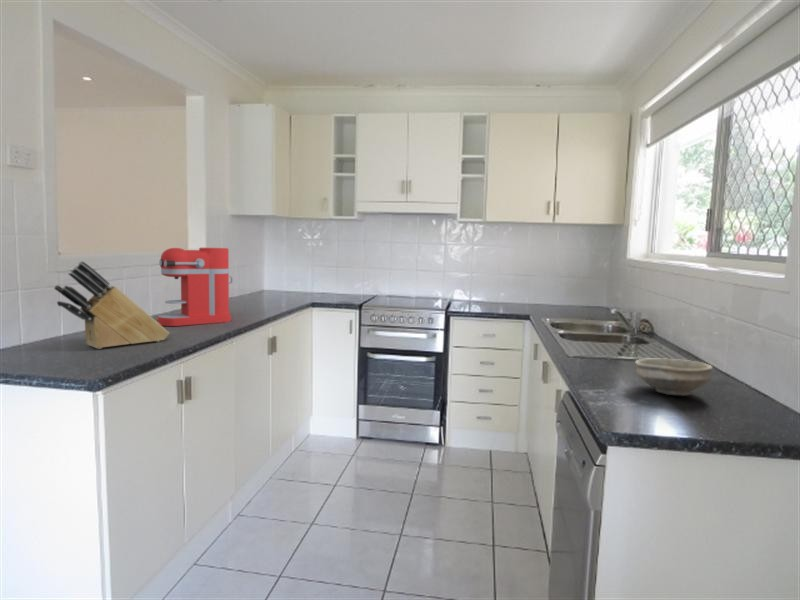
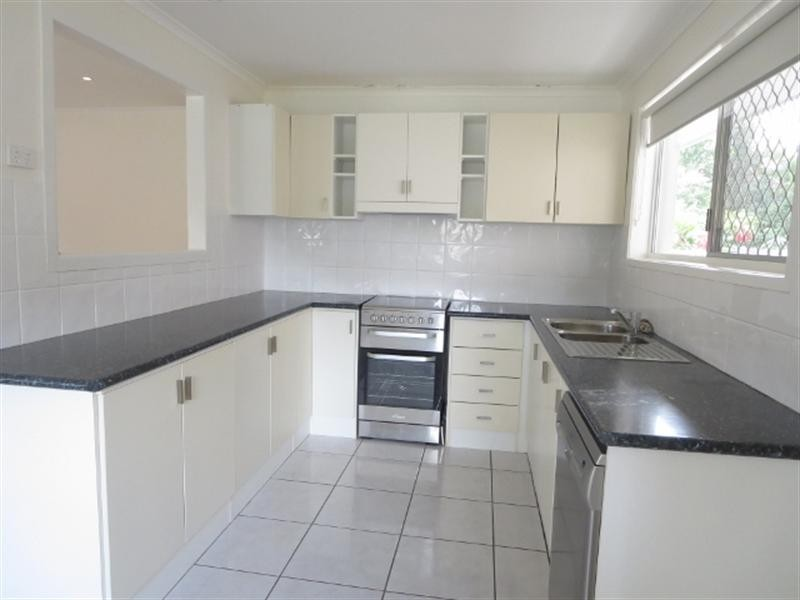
- bowl [634,358,714,397]
- coffee maker [156,247,234,327]
- knife block [53,260,170,350]
